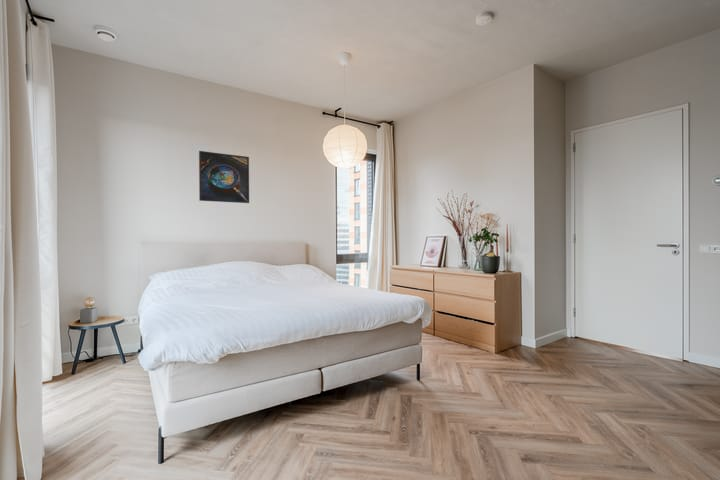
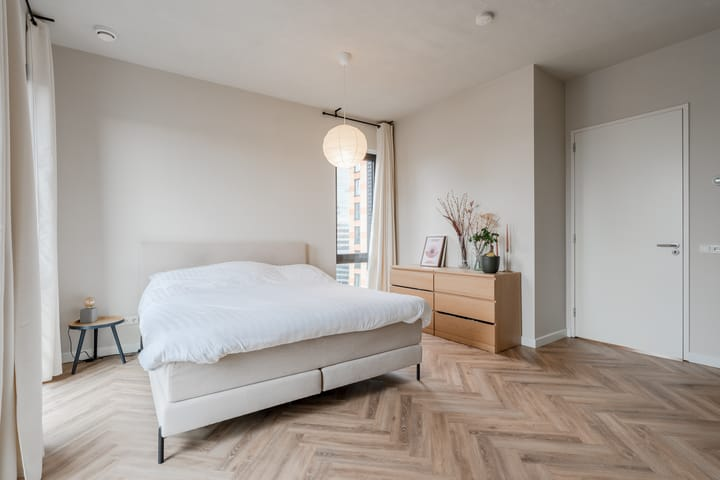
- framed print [198,150,250,204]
